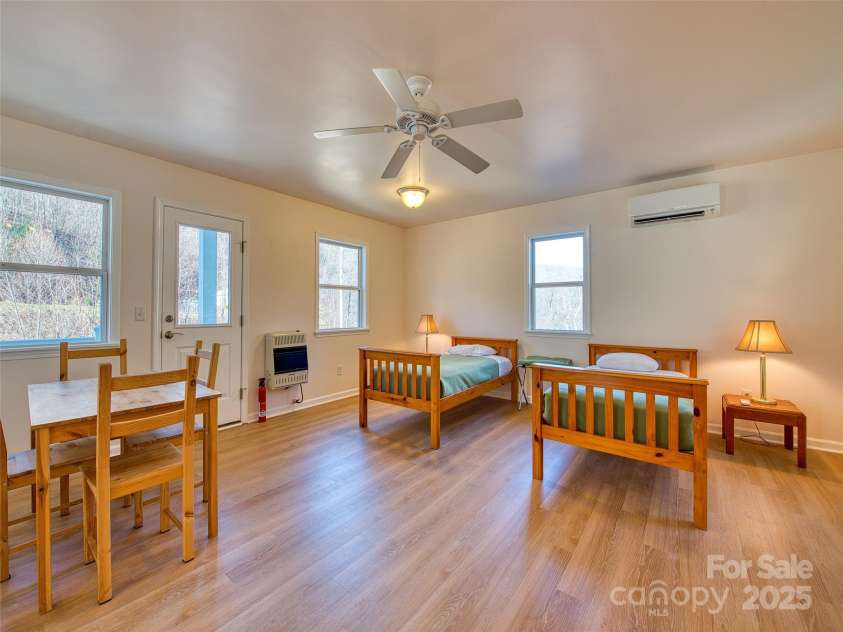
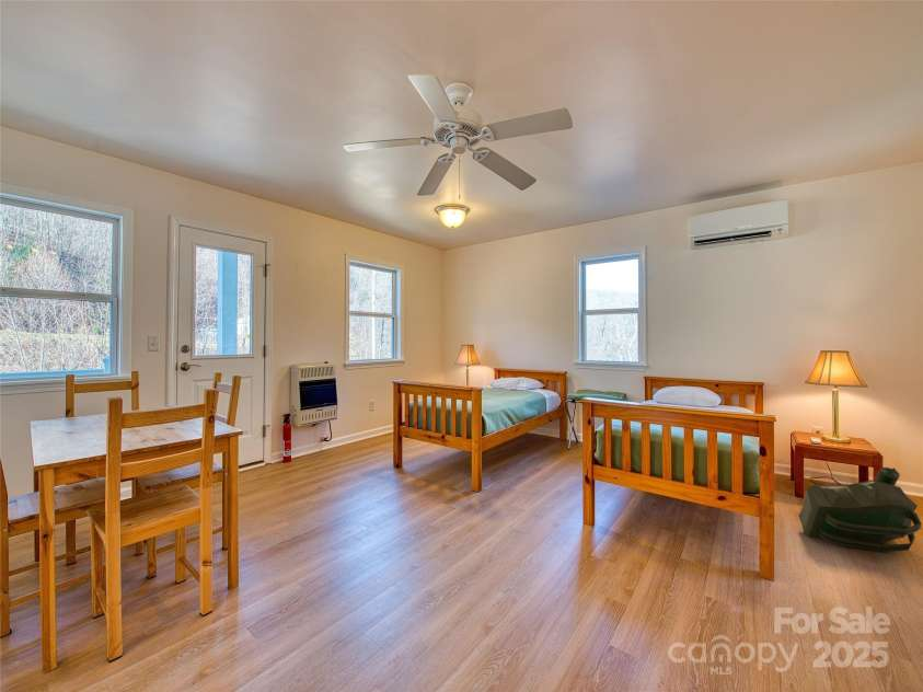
+ backpack [797,466,923,553]
